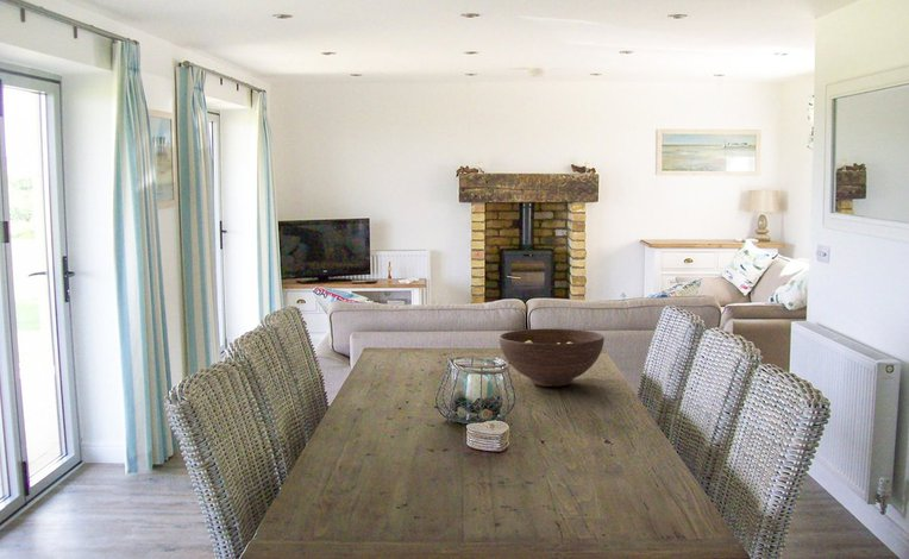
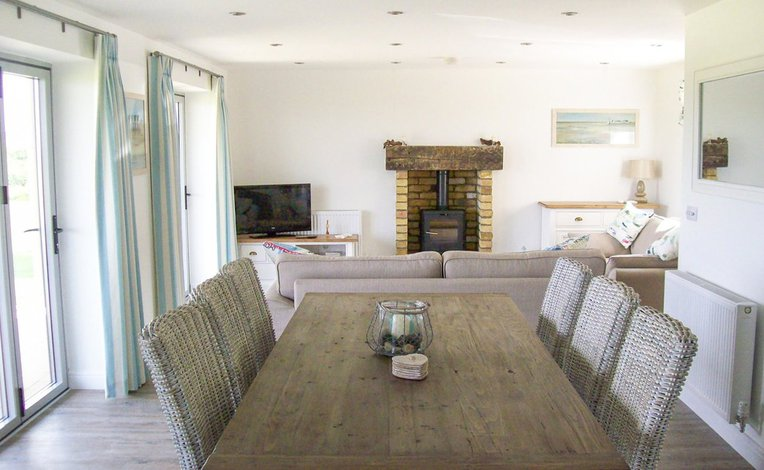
- fruit bowl [499,327,606,388]
